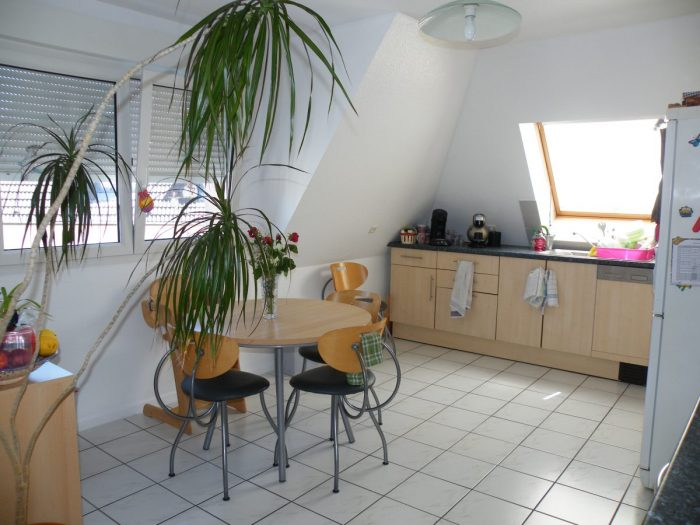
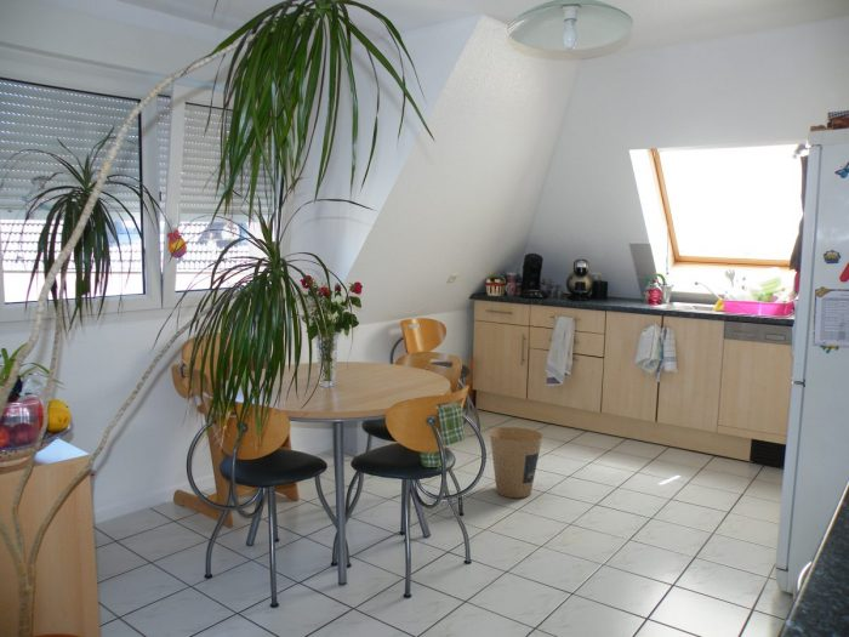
+ trash can [489,426,543,499]
